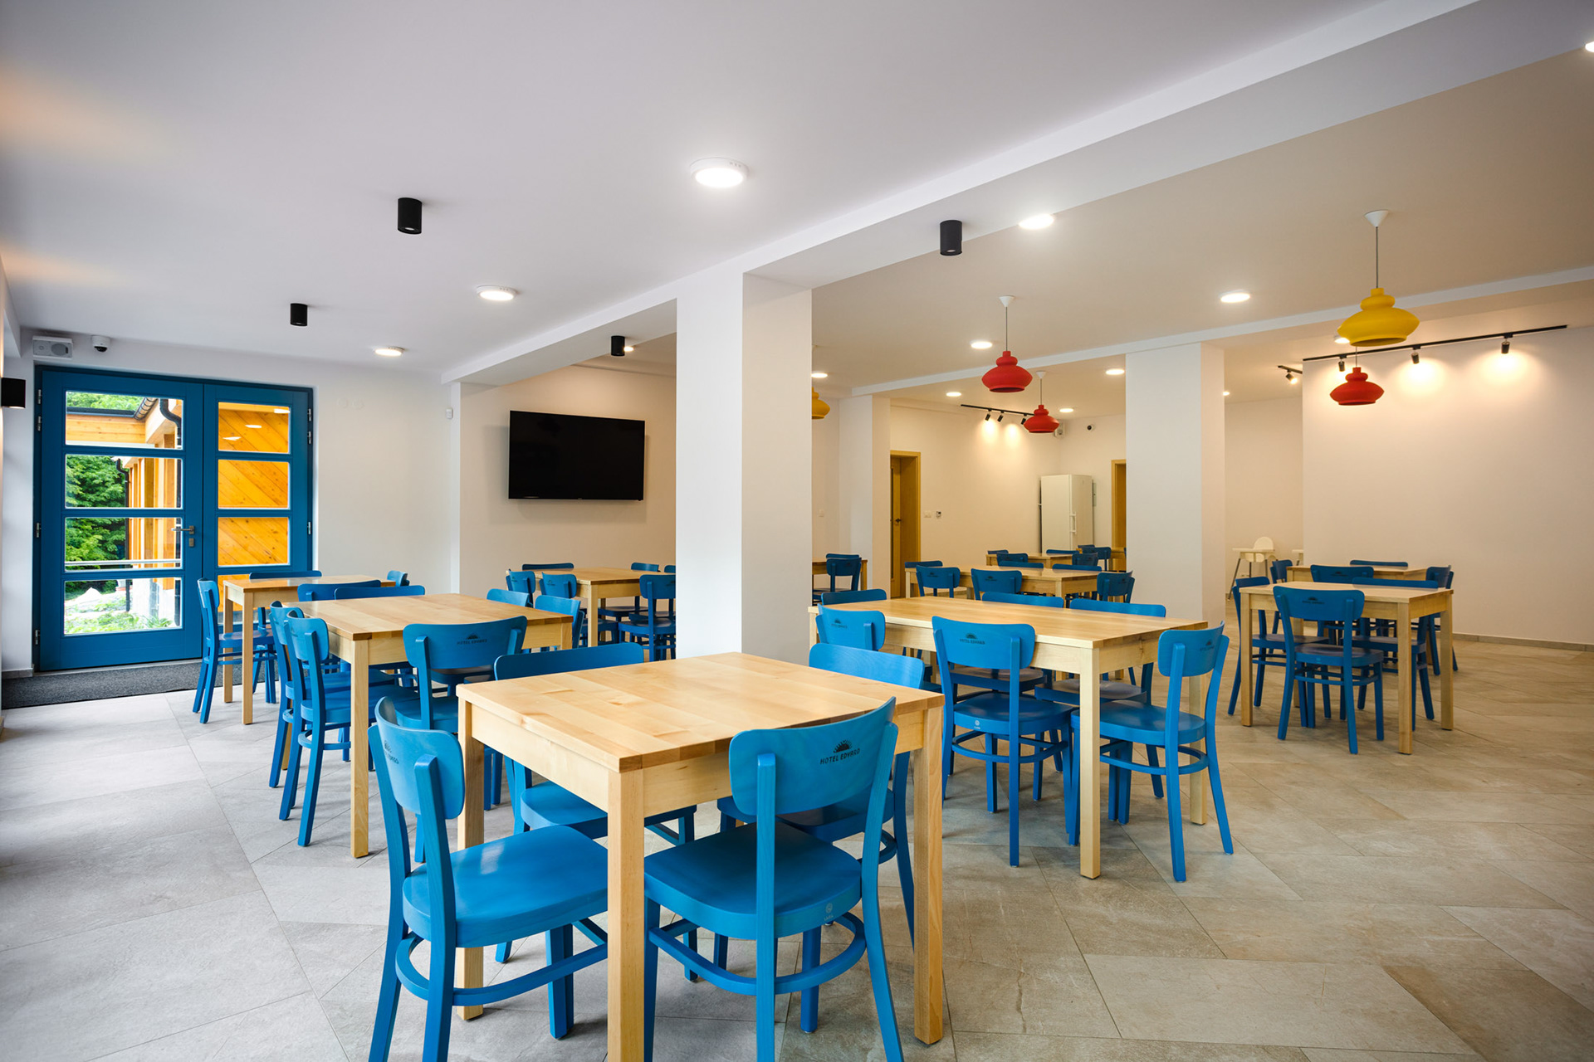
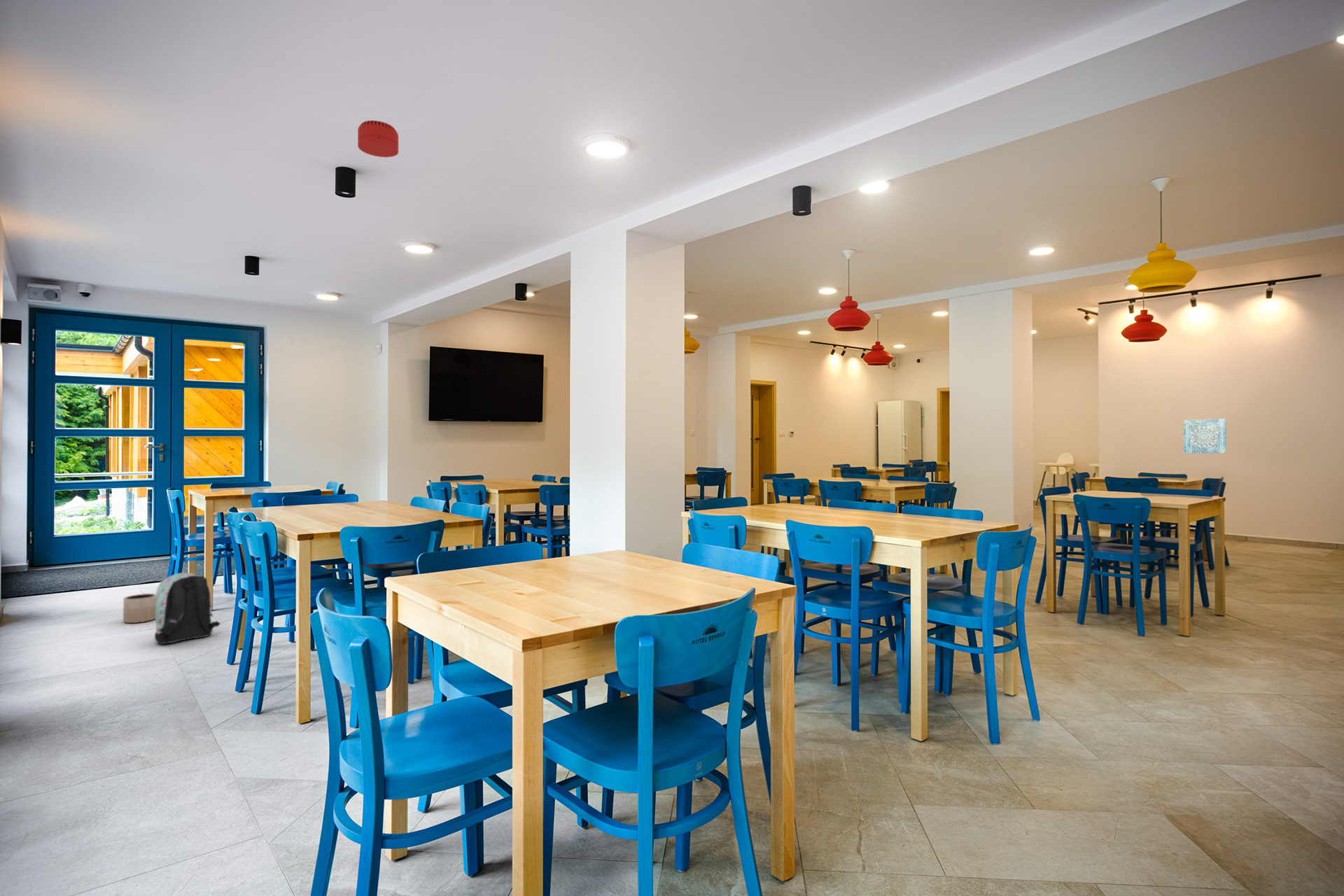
+ backpack [154,572,221,645]
+ planter [123,593,156,624]
+ smoke detector [357,120,399,158]
+ wall art [1183,418,1227,454]
